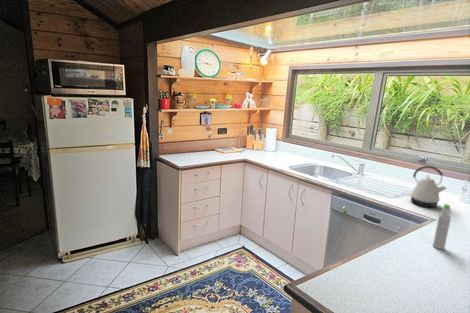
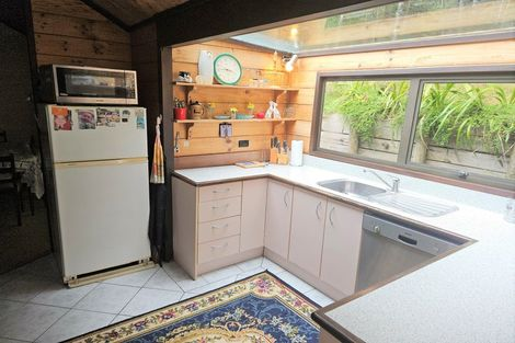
- bottle [432,203,452,250]
- kettle [407,165,448,208]
